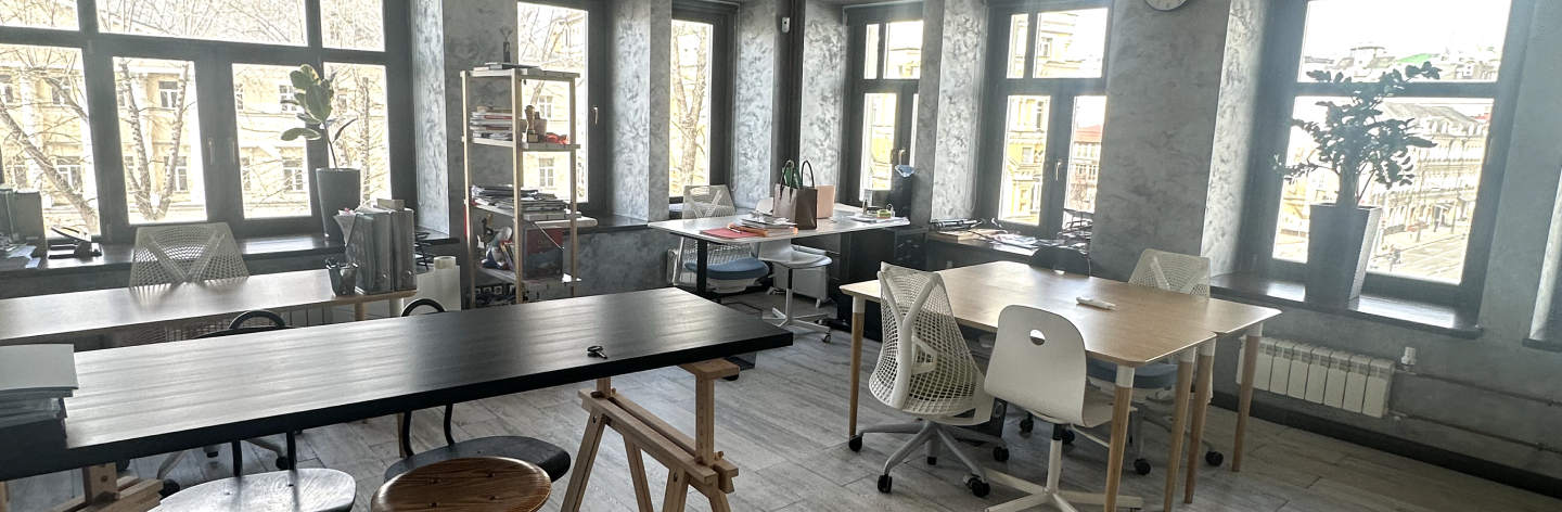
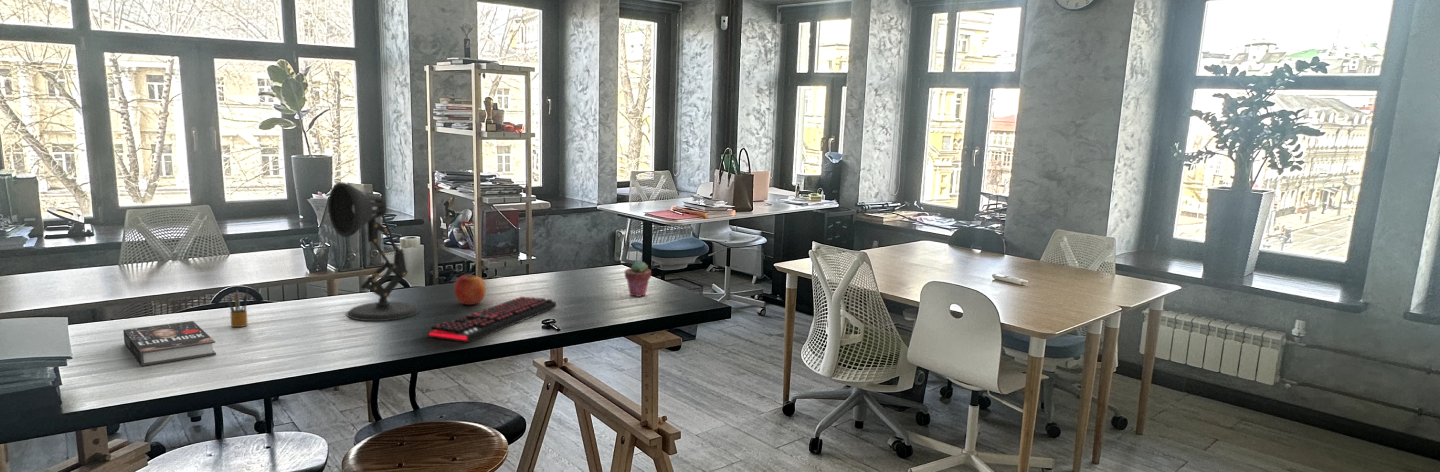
+ potted succulent [624,260,652,298]
+ desk lamp [327,181,420,322]
+ apple [453,272,487,306]
+ book [122,320,217,367]
+ pencil box [227,287,249,328]
+ keyboard [421,295,557,344]
